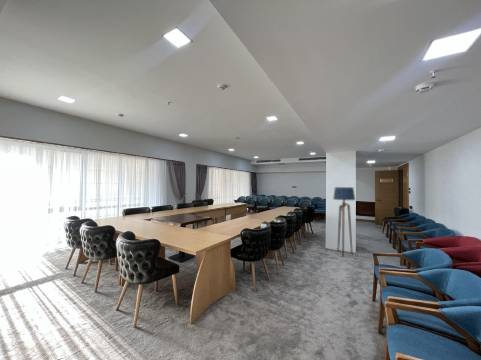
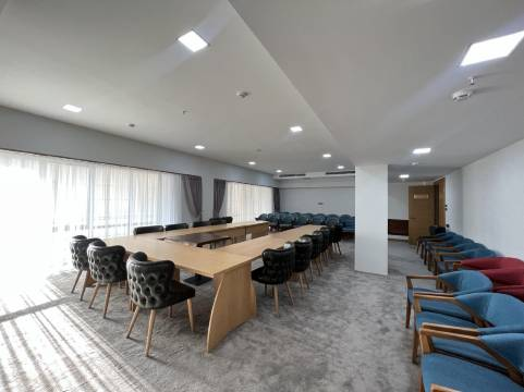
- floor lamp [332,186,356,258]
